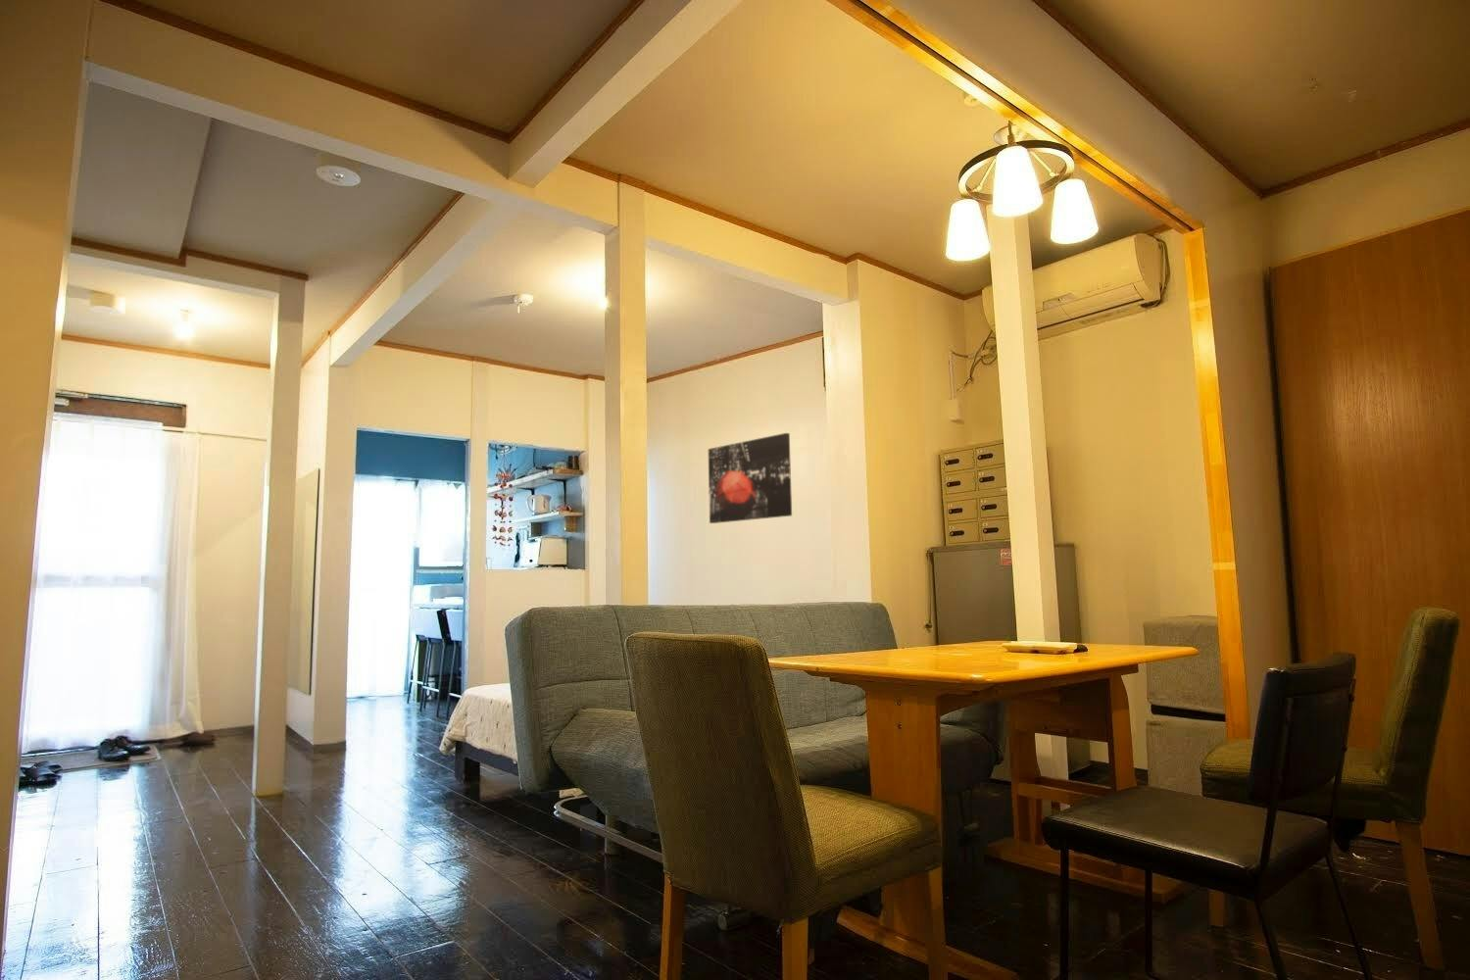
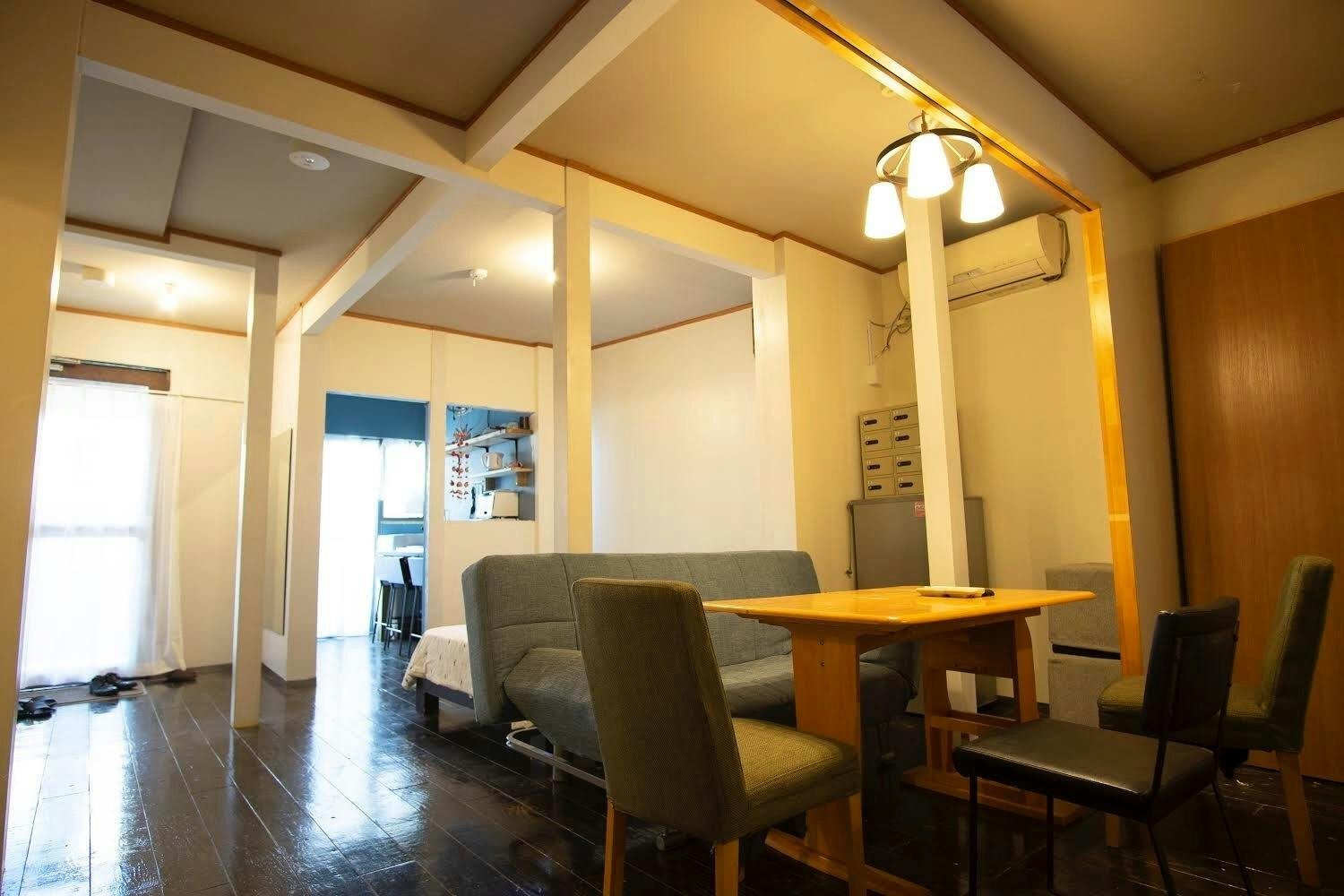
- wall art [708,432,793,524]
